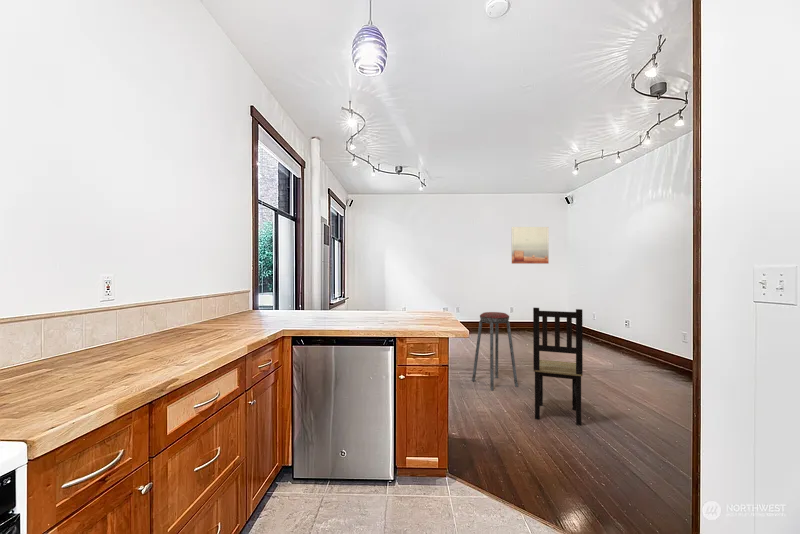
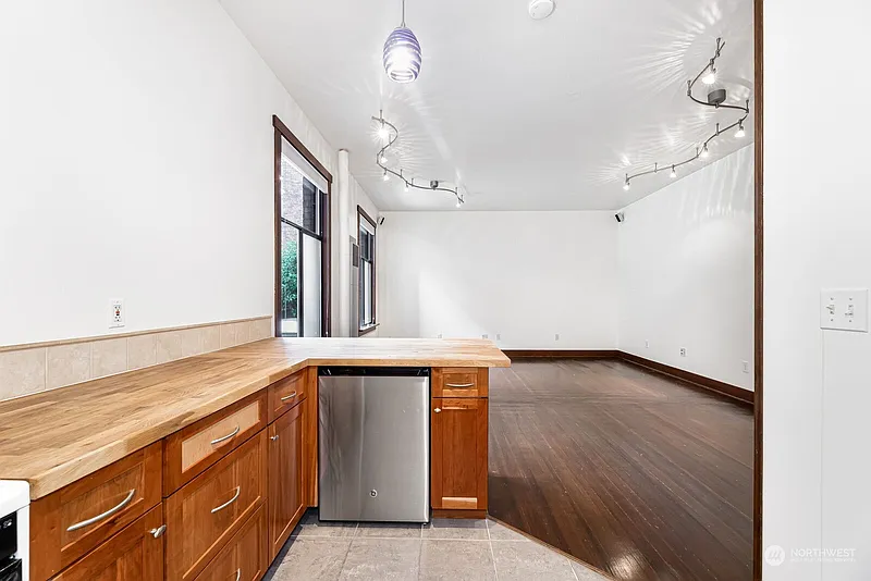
- wall art [511,226,550,265]
- music stool [471,311,519,391]
- dining chair [532,307,584,426]
